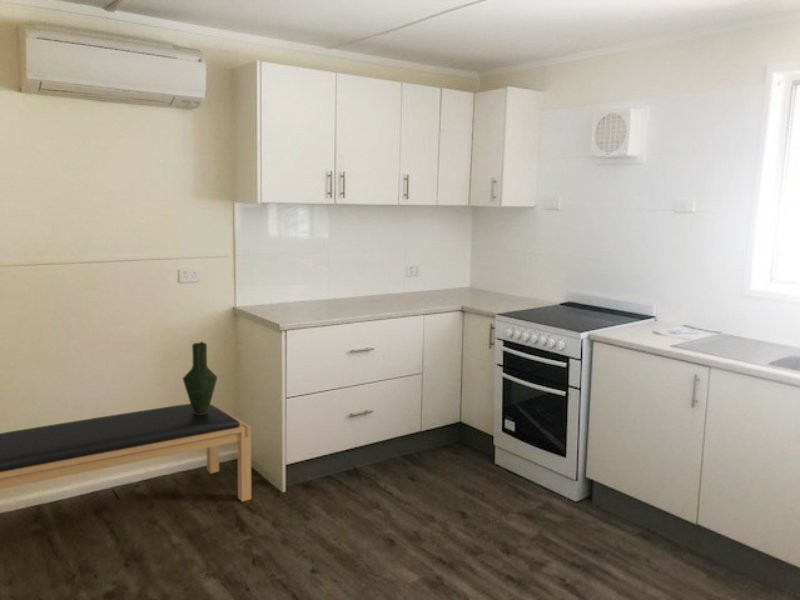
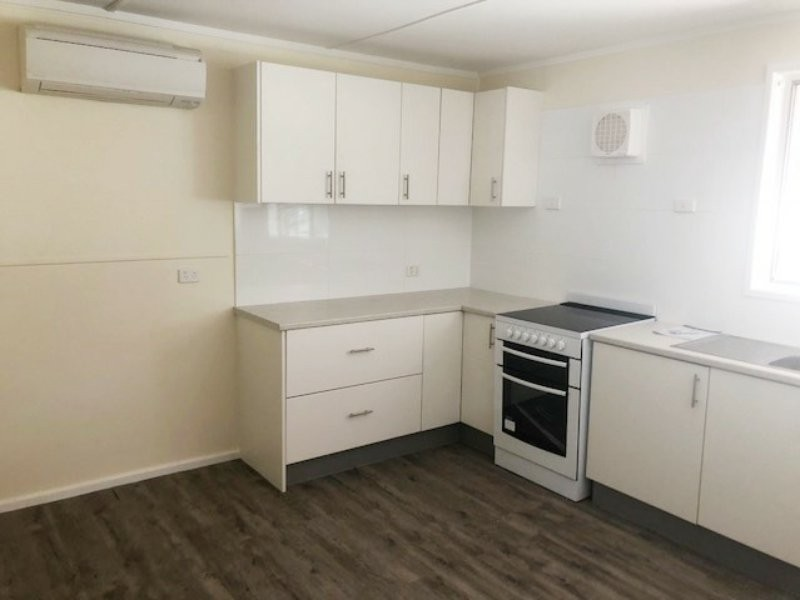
- bench [0,403,252,503]
- vase [182,340,218,415]
